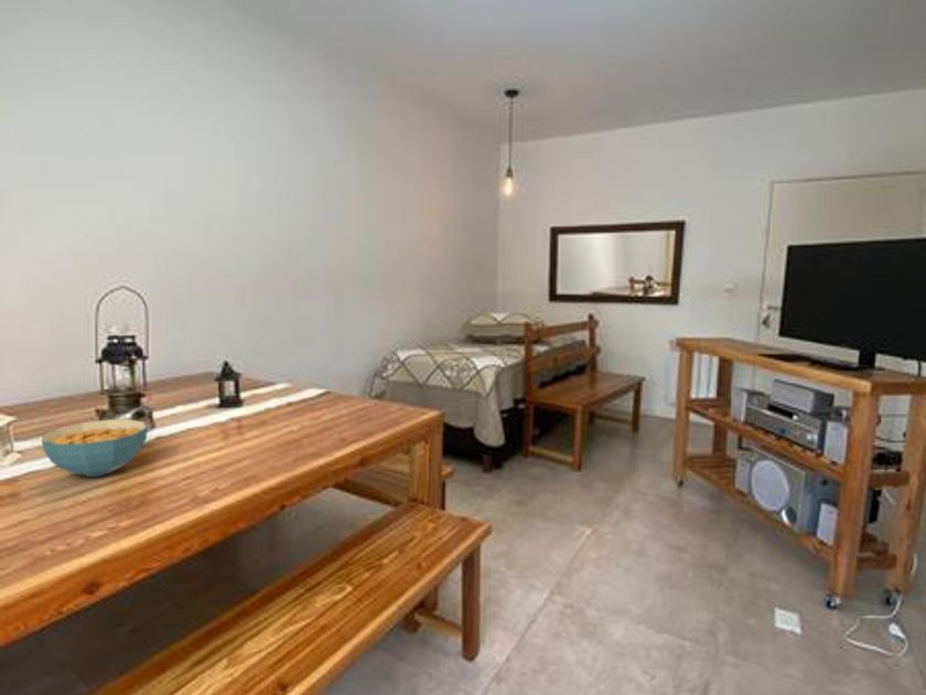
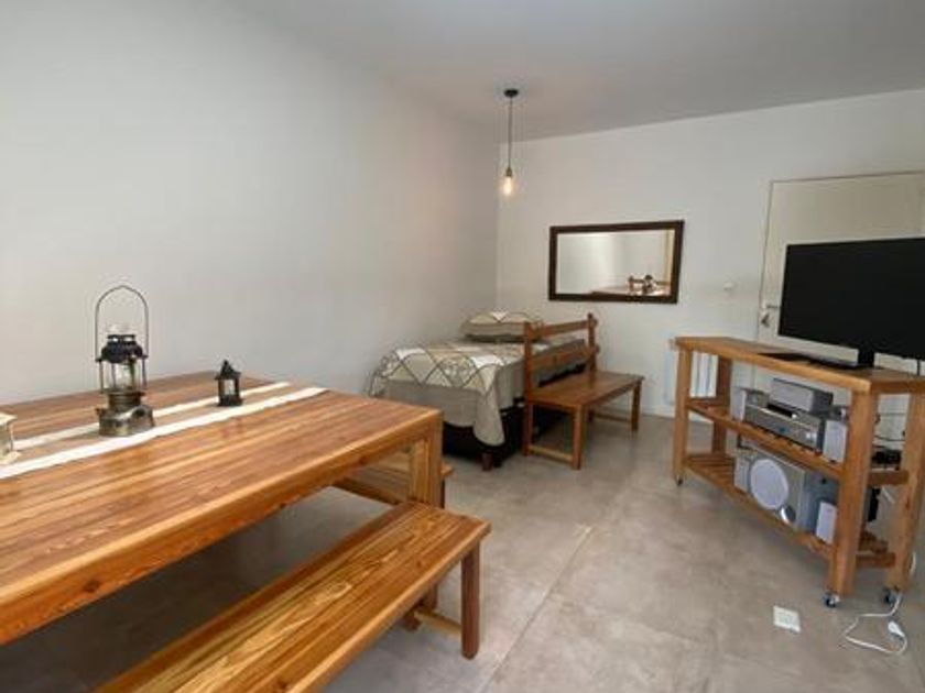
- cereal bowl [41,418,149,478]
